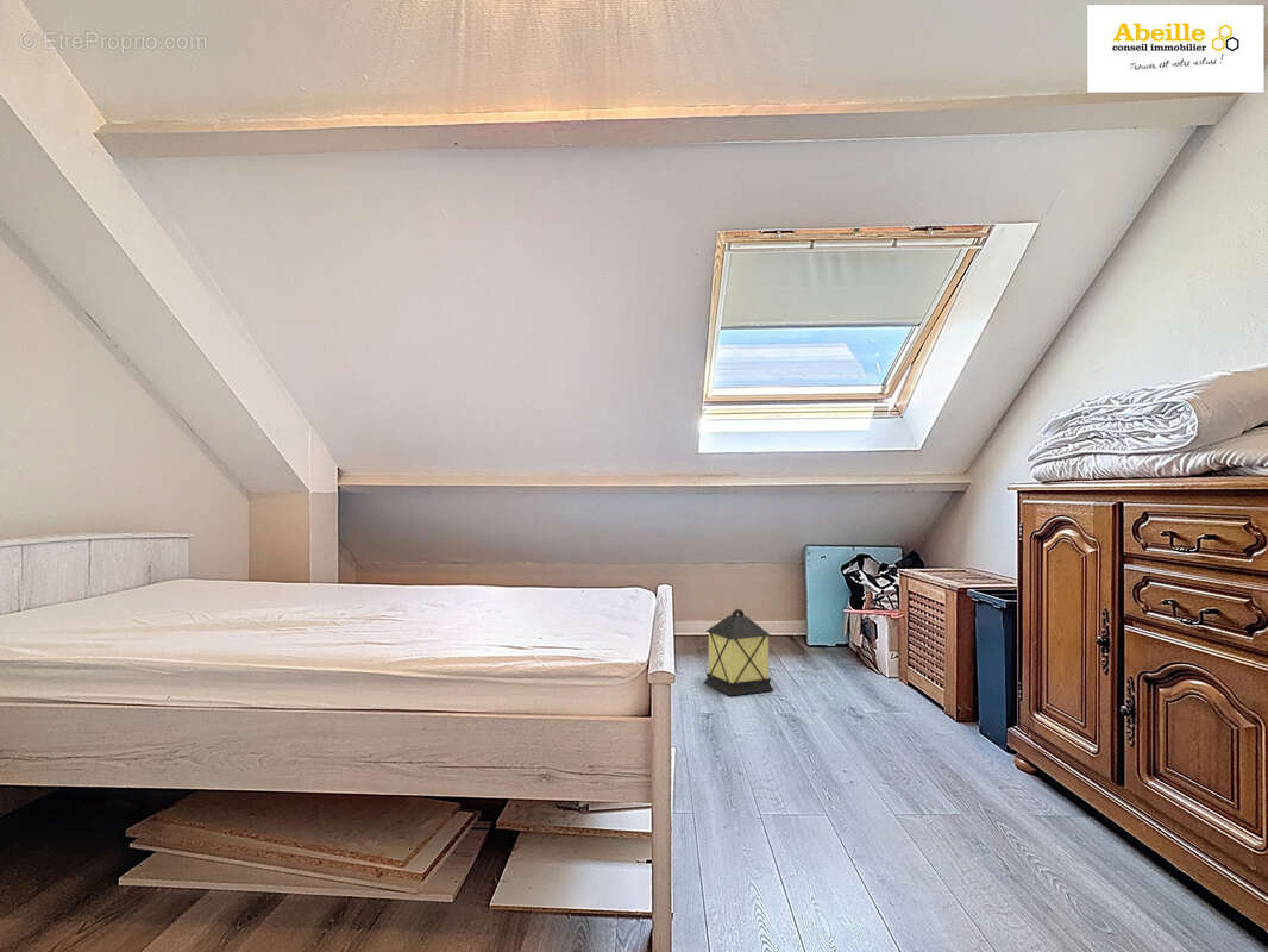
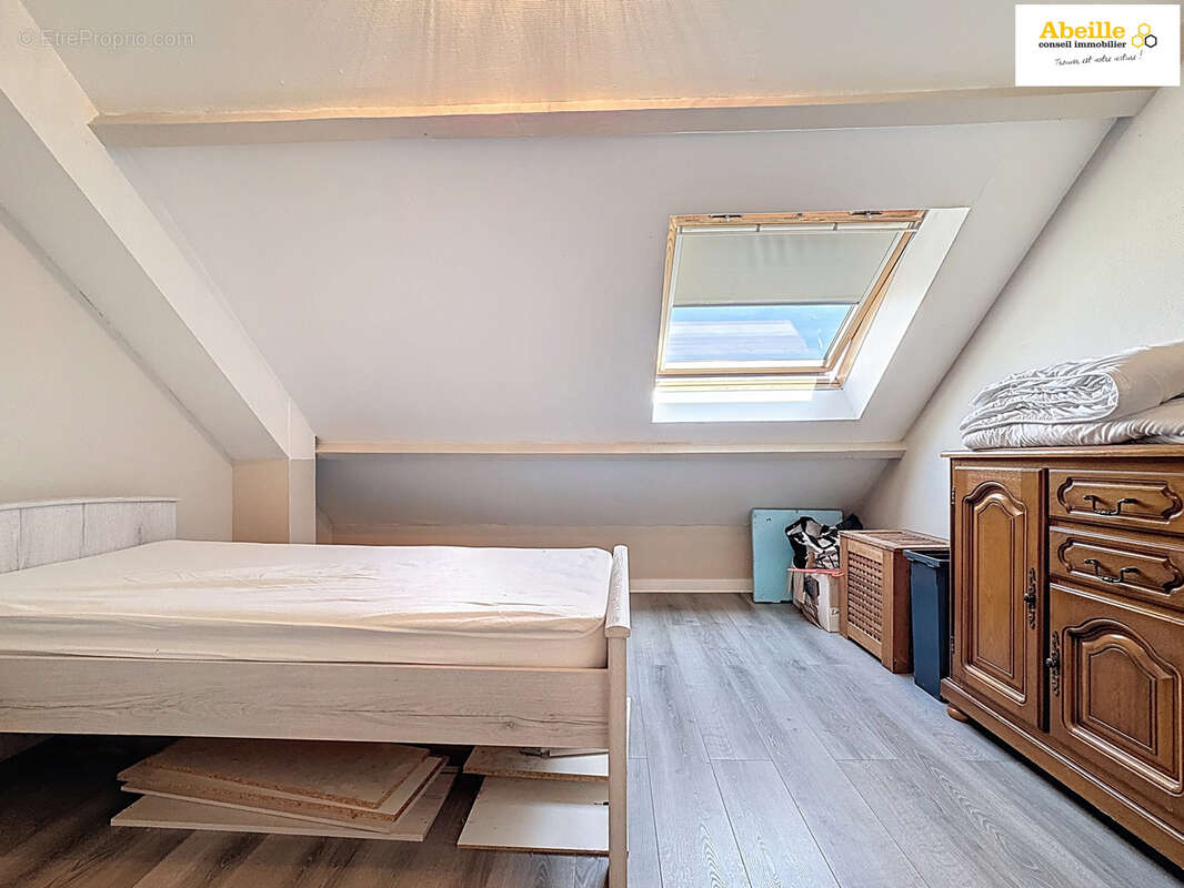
- lamp [703,608,776,697]
